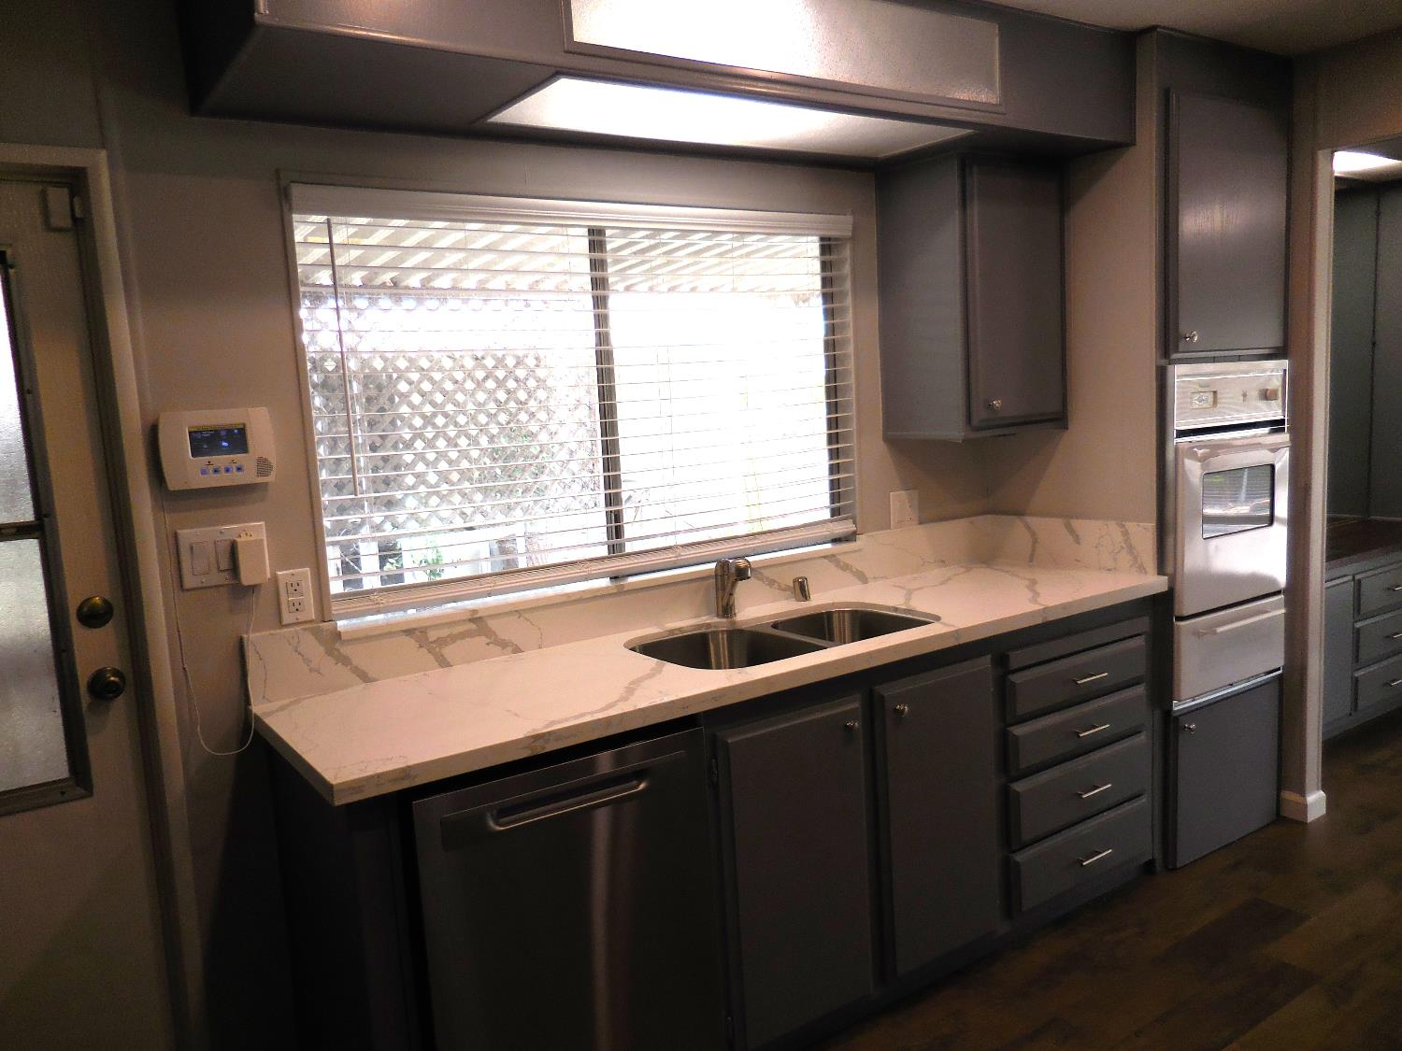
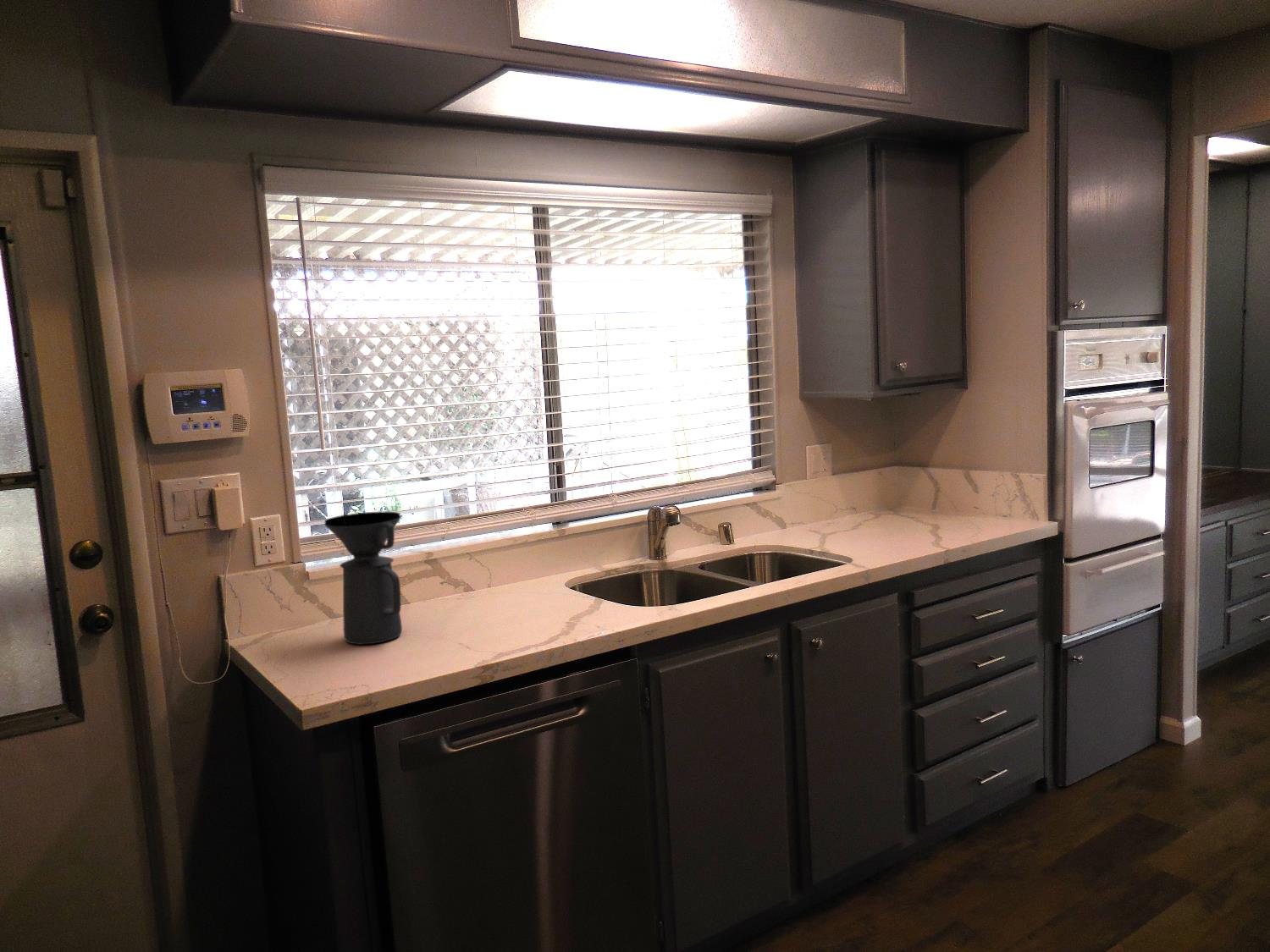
+ coffee maker [323,511,403,646]
